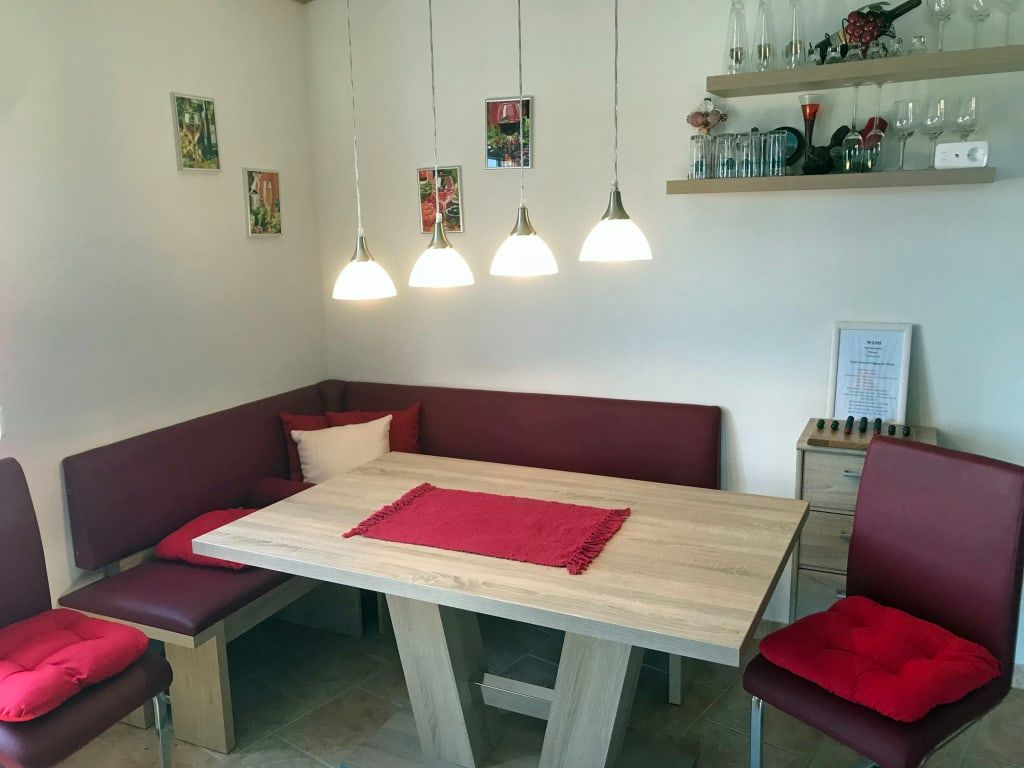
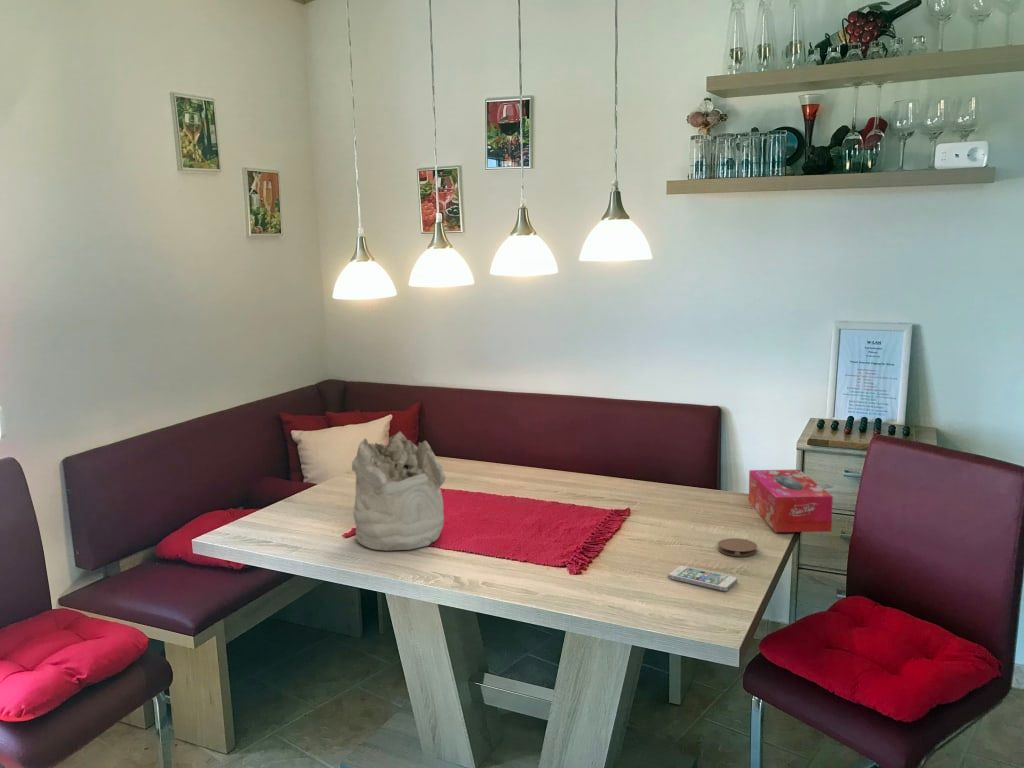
+ coaster [717,537,758,557]
+ tissue box [748,469,834,533]
+ smartphone [667,565,738,592]
+ mineral sample [351,431,447,552]
